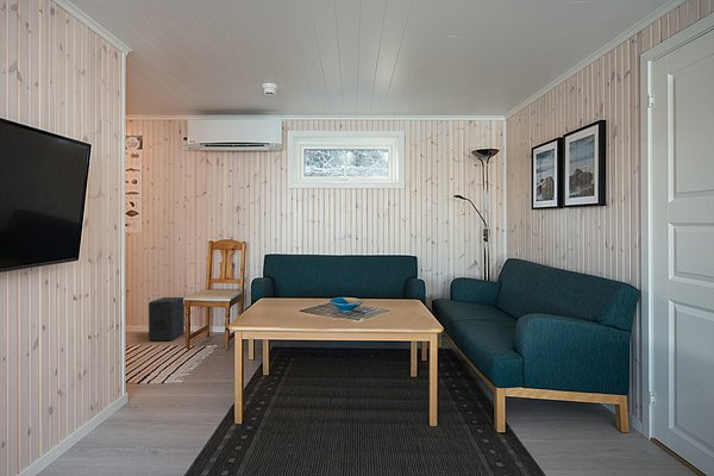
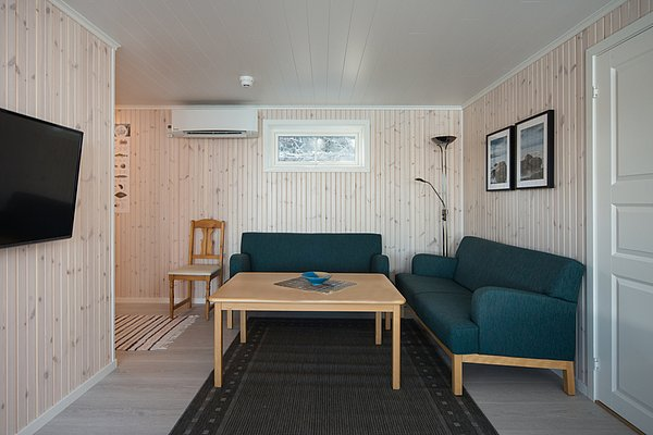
- speaker [148,296,186,342]
